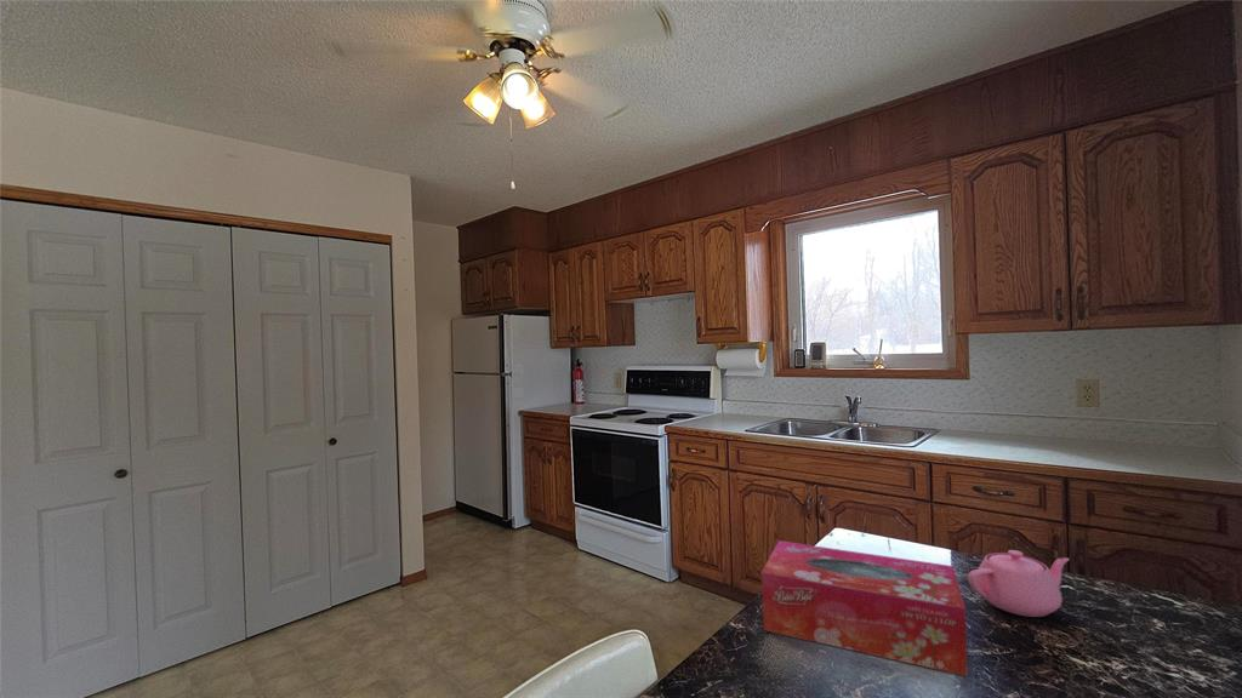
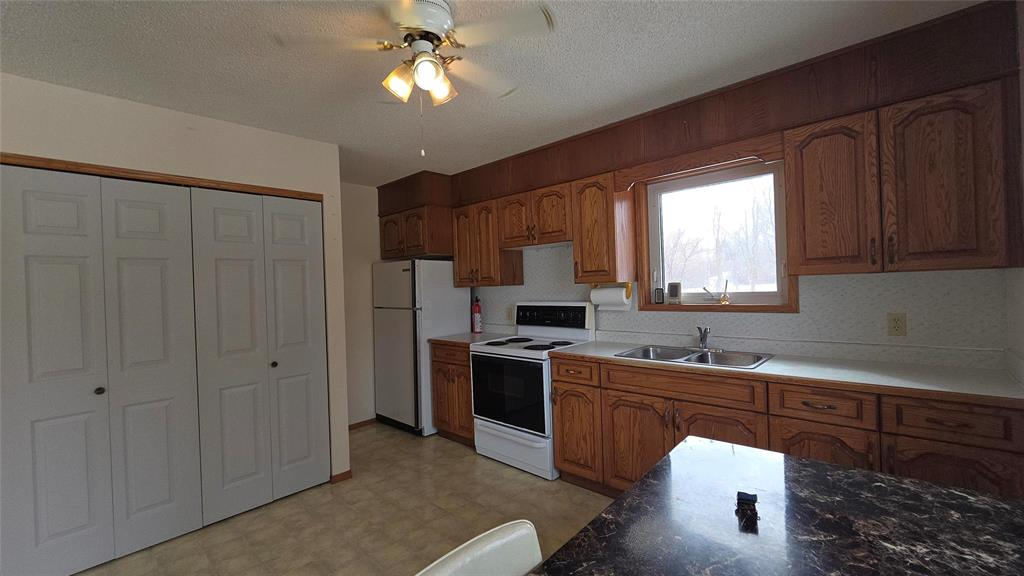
- teapot [967,549,1071,618]
- tissue box [760,539,969,677]
